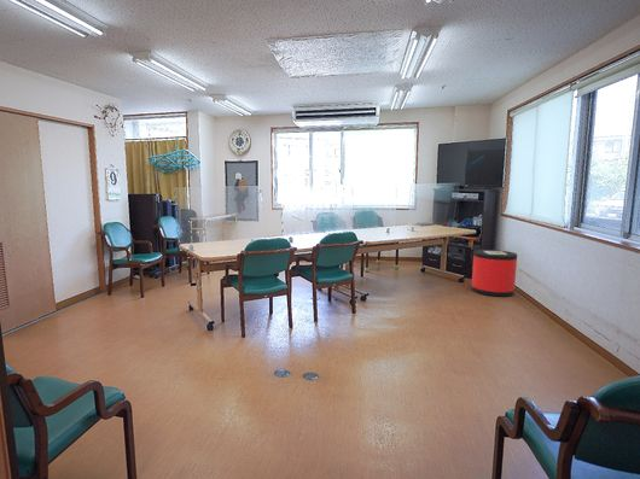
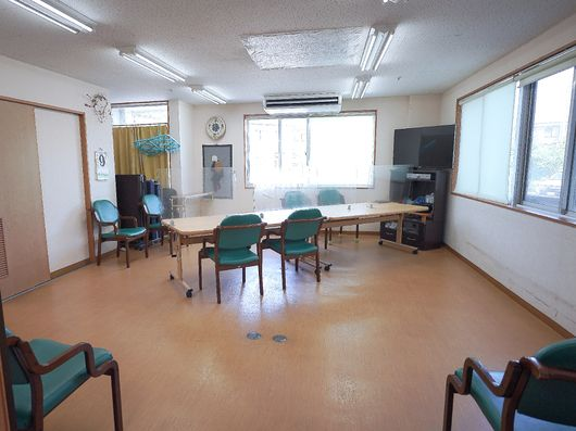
- trash can [471,249,518,297]
